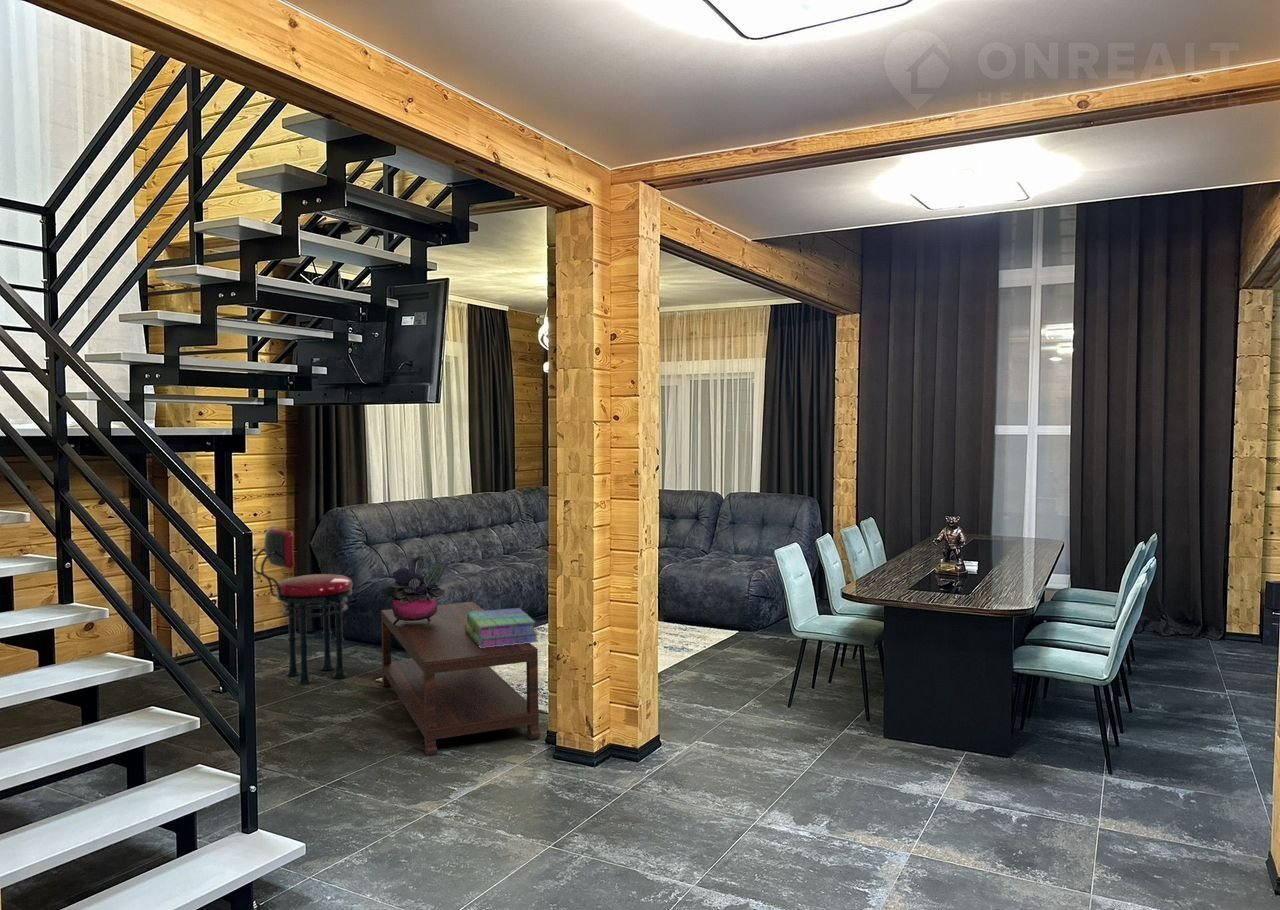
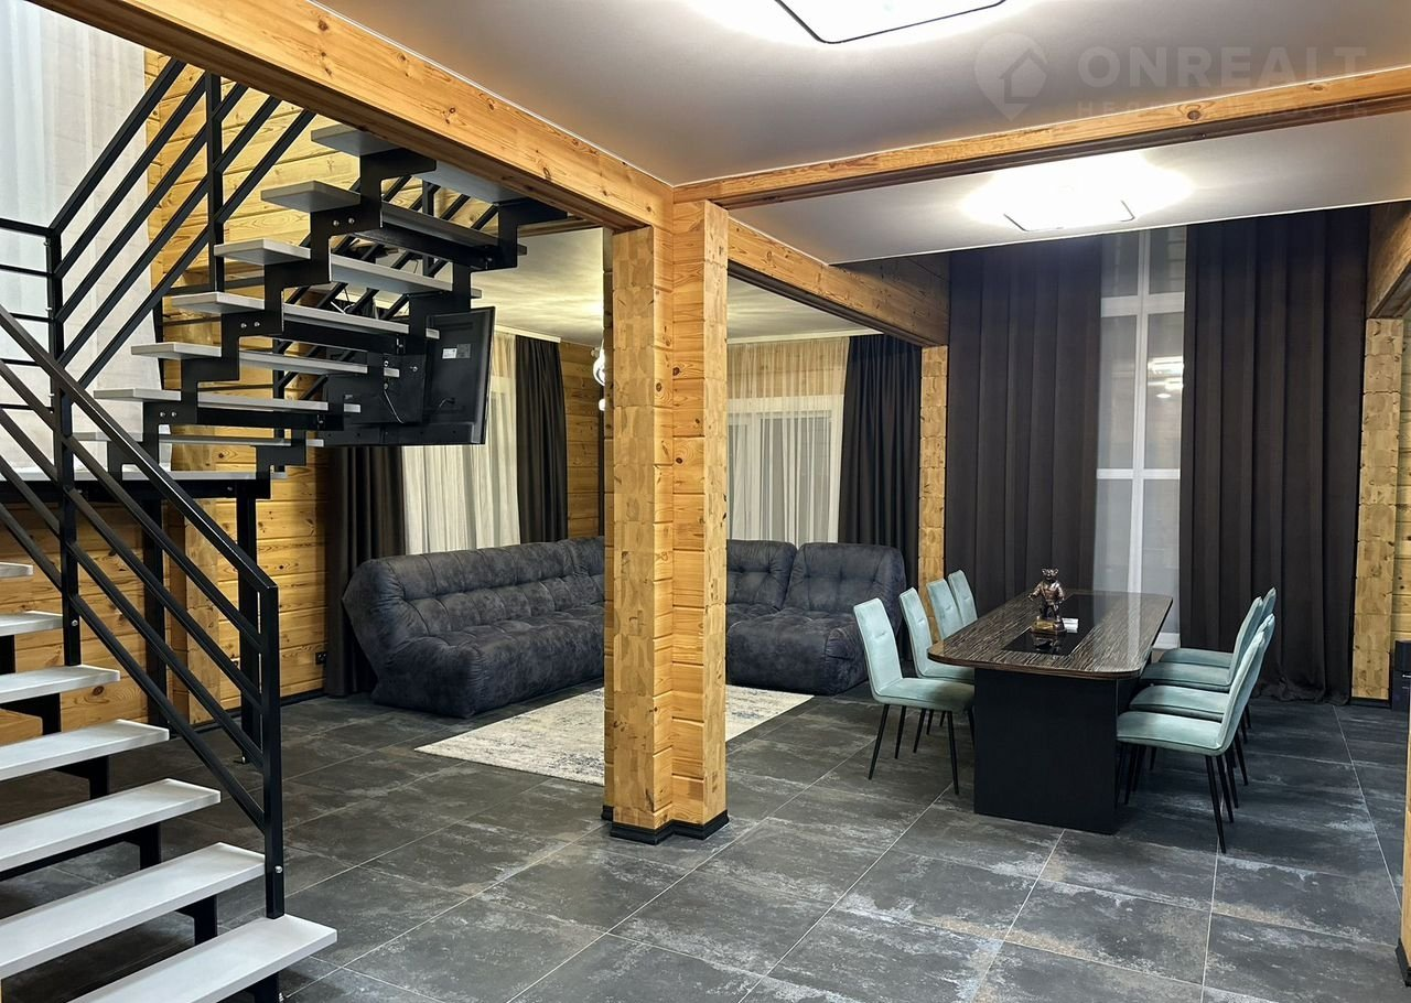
- potted plant [380,555,447,625]
- coffee table [380,601,541,757]
- stool [253,525,354,686]
- stack of books [465,607,540,648]
